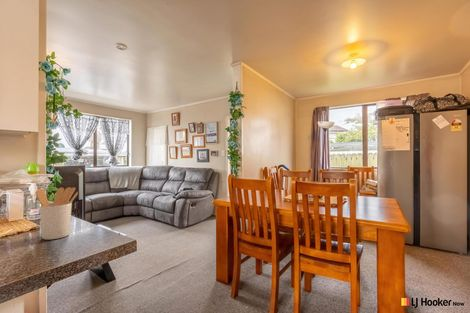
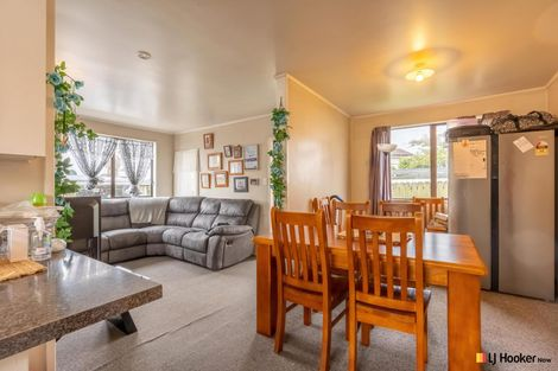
- utensil holder [35,186,79,241]
